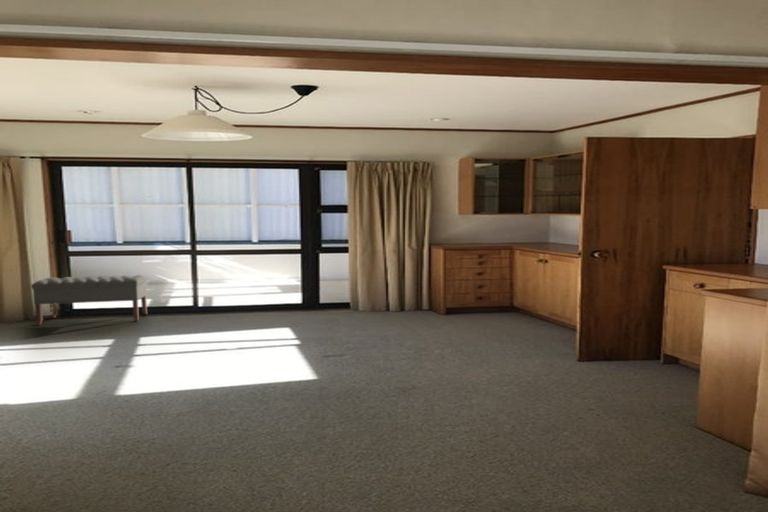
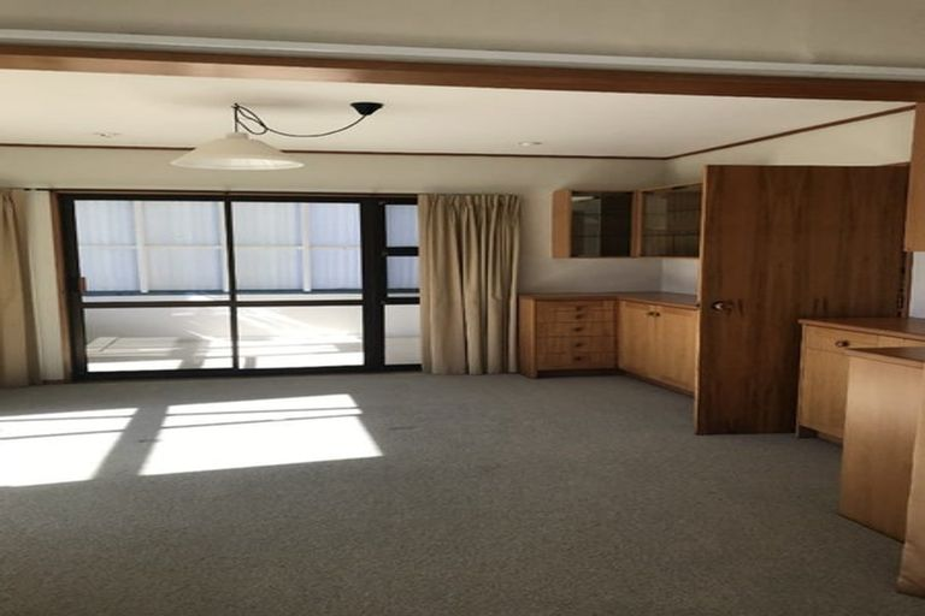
- bench [30,274,148,326]
